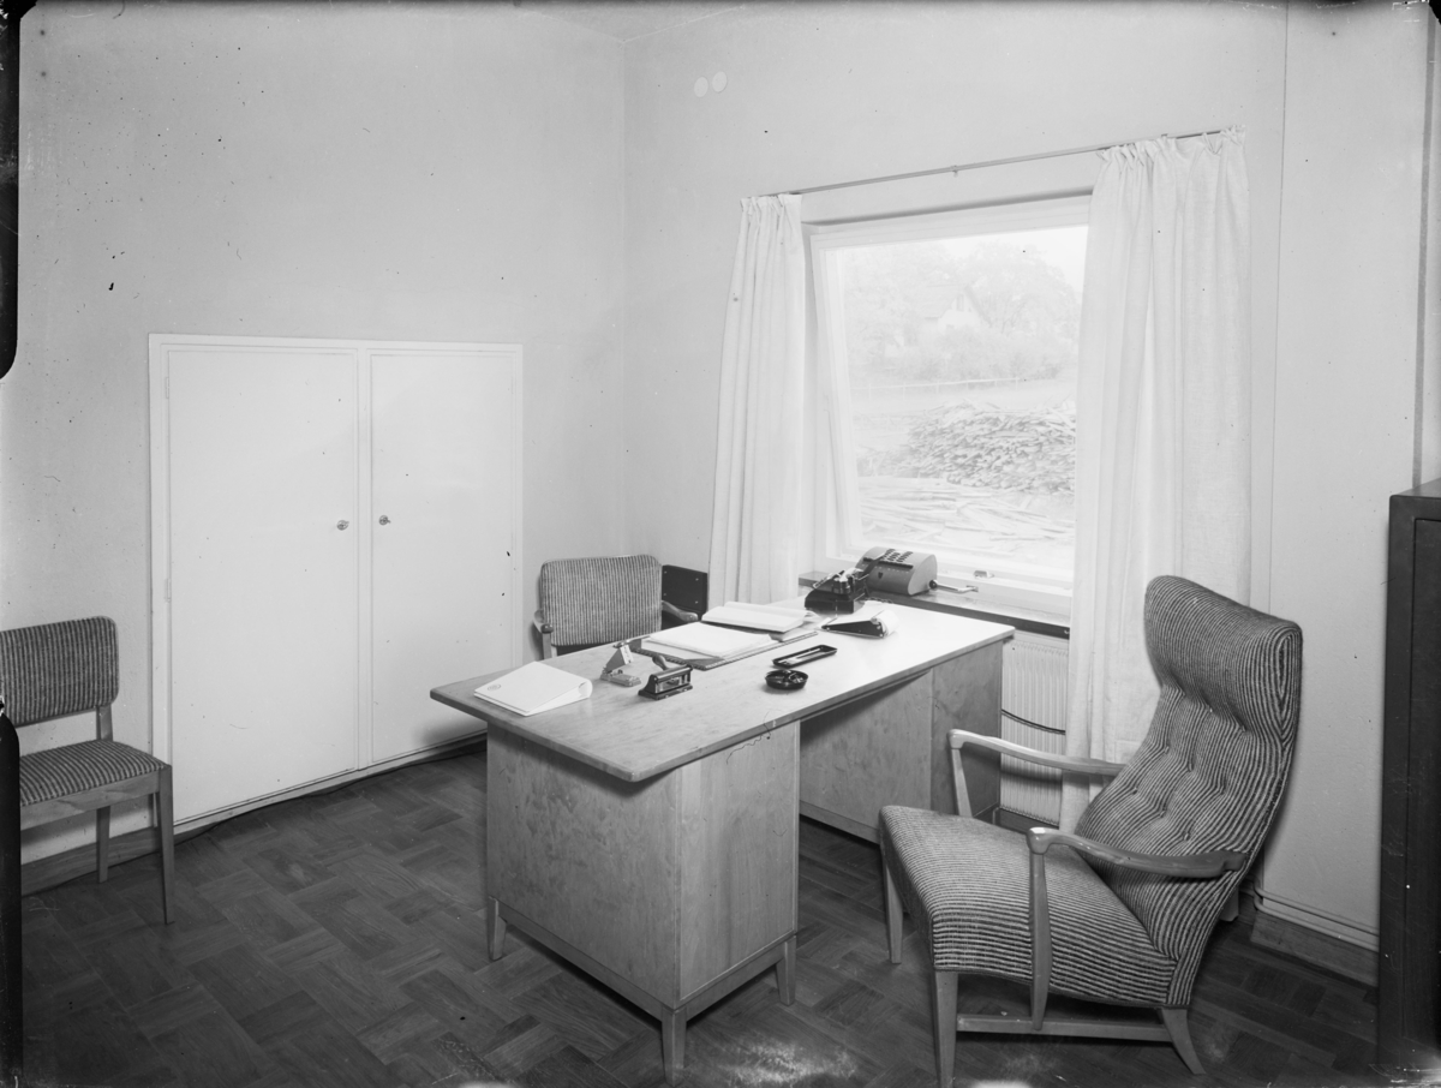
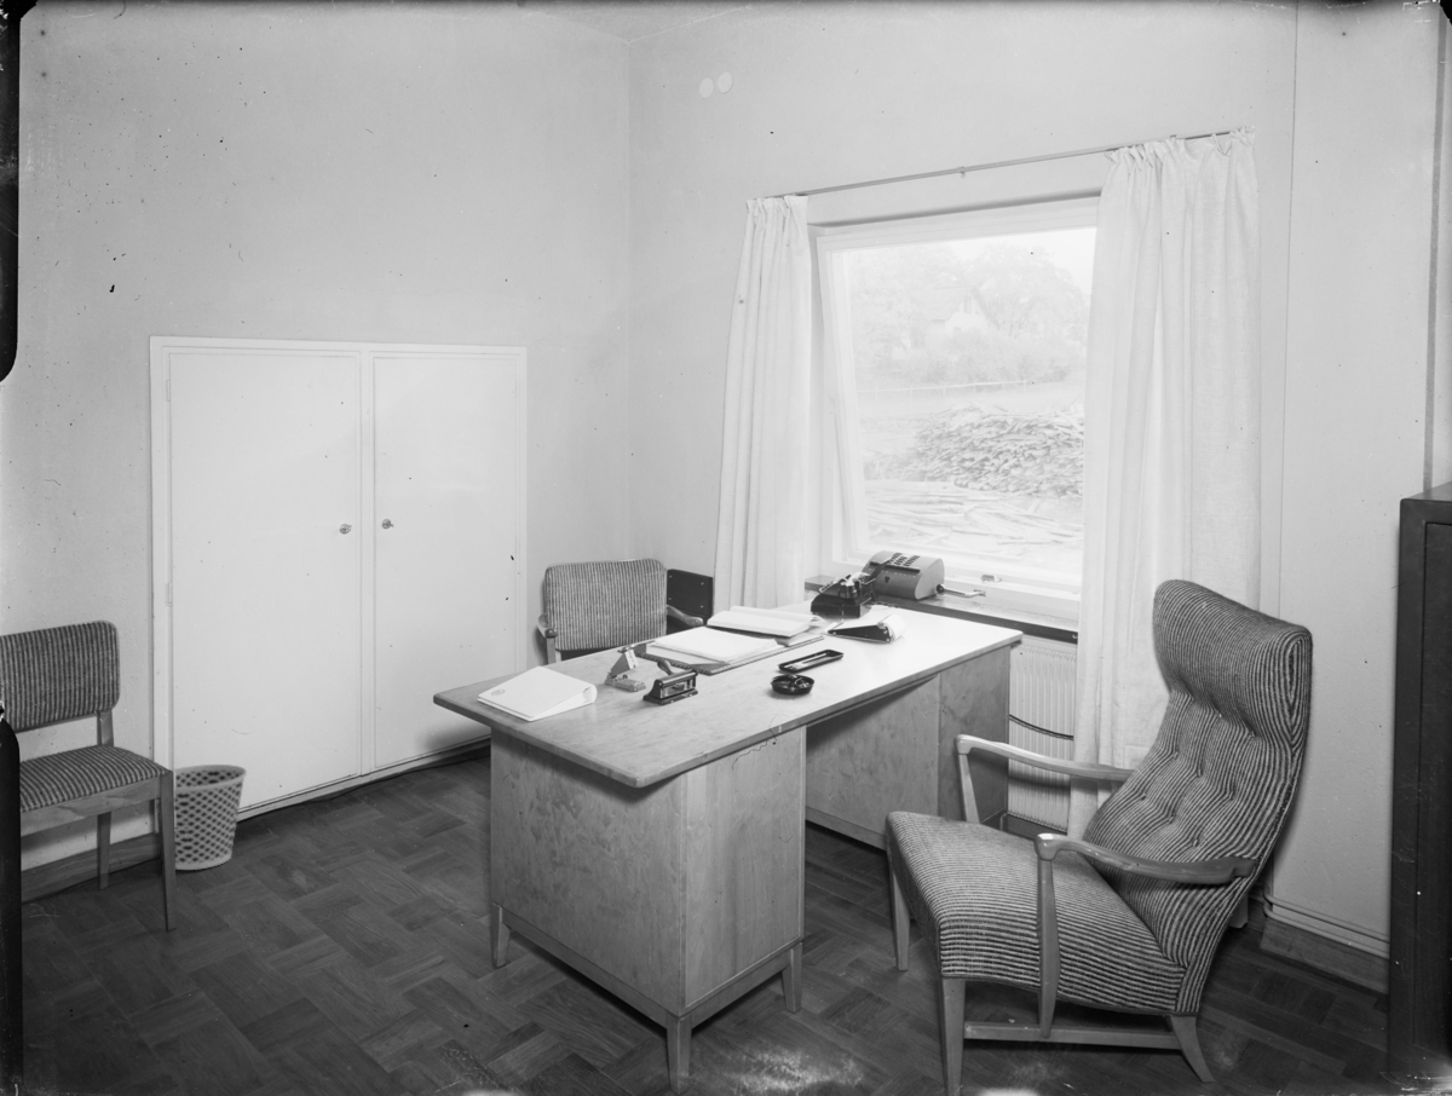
+ wastebasket [154,763,248,871]
